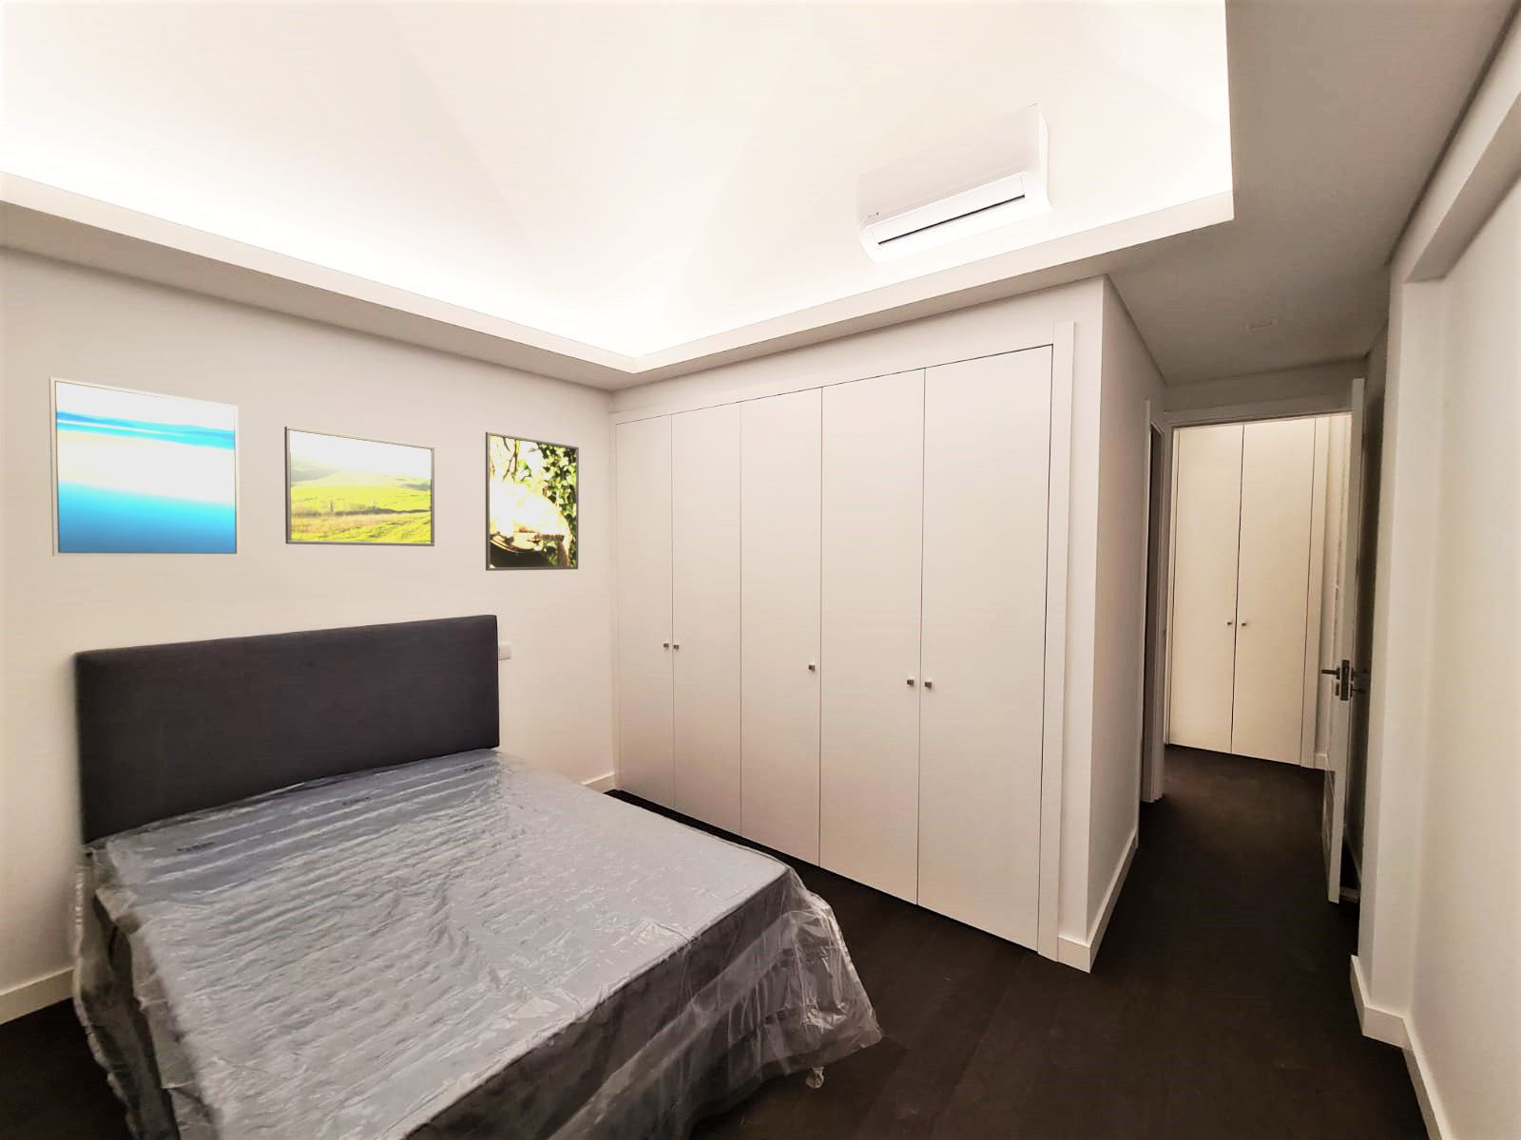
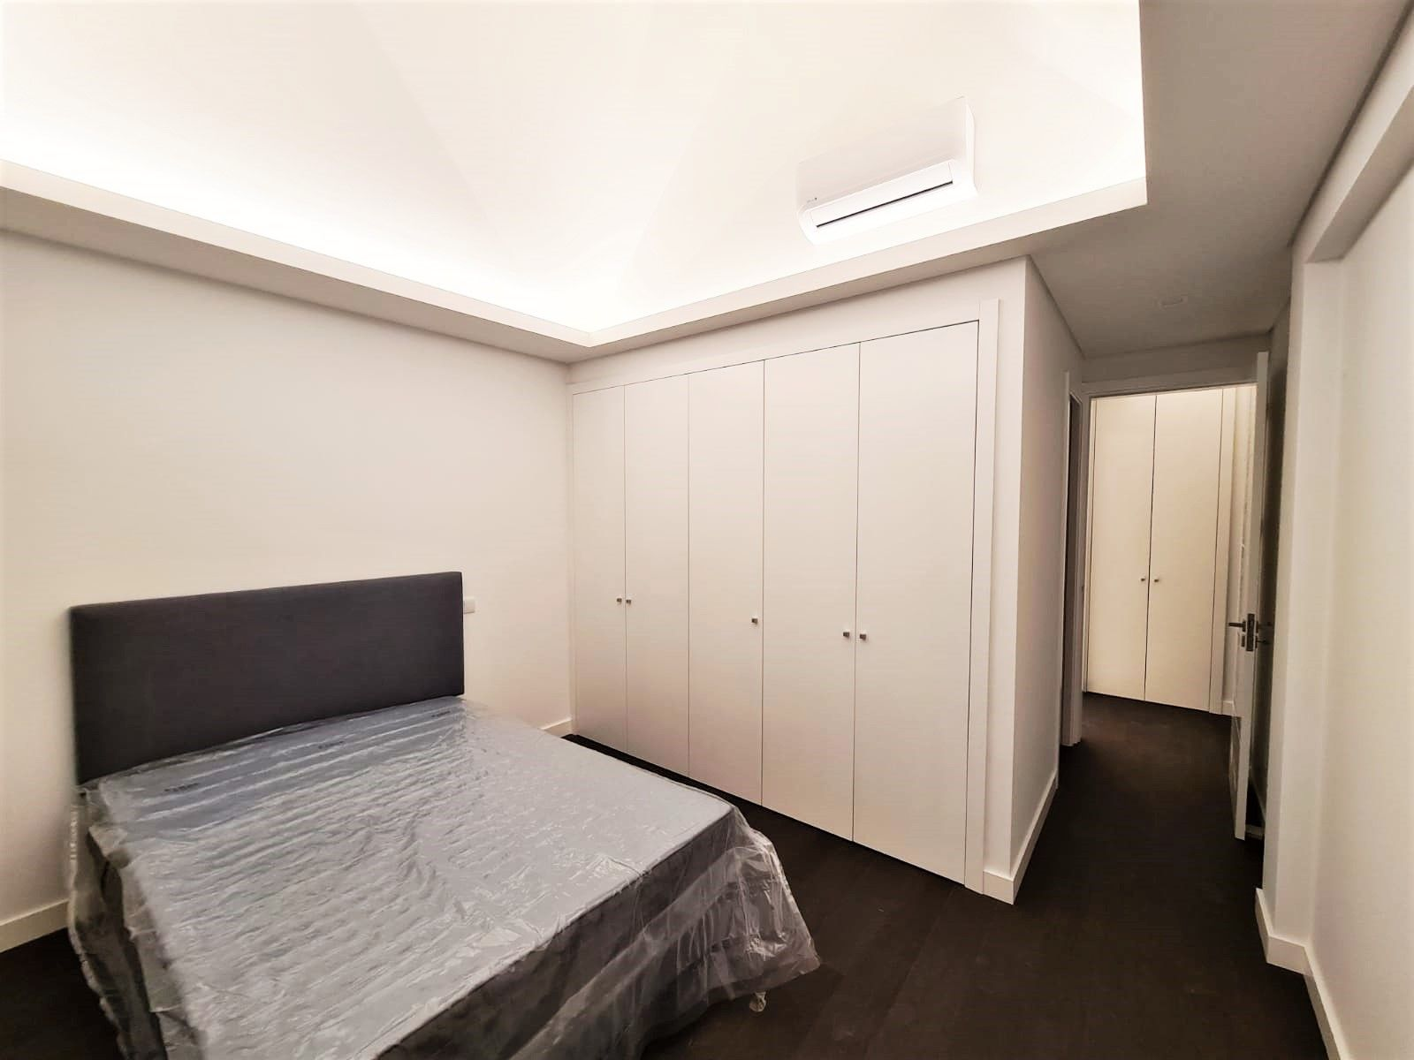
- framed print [284,425,436,547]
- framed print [485,430,580,572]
- wall art [48,376,241,558]
